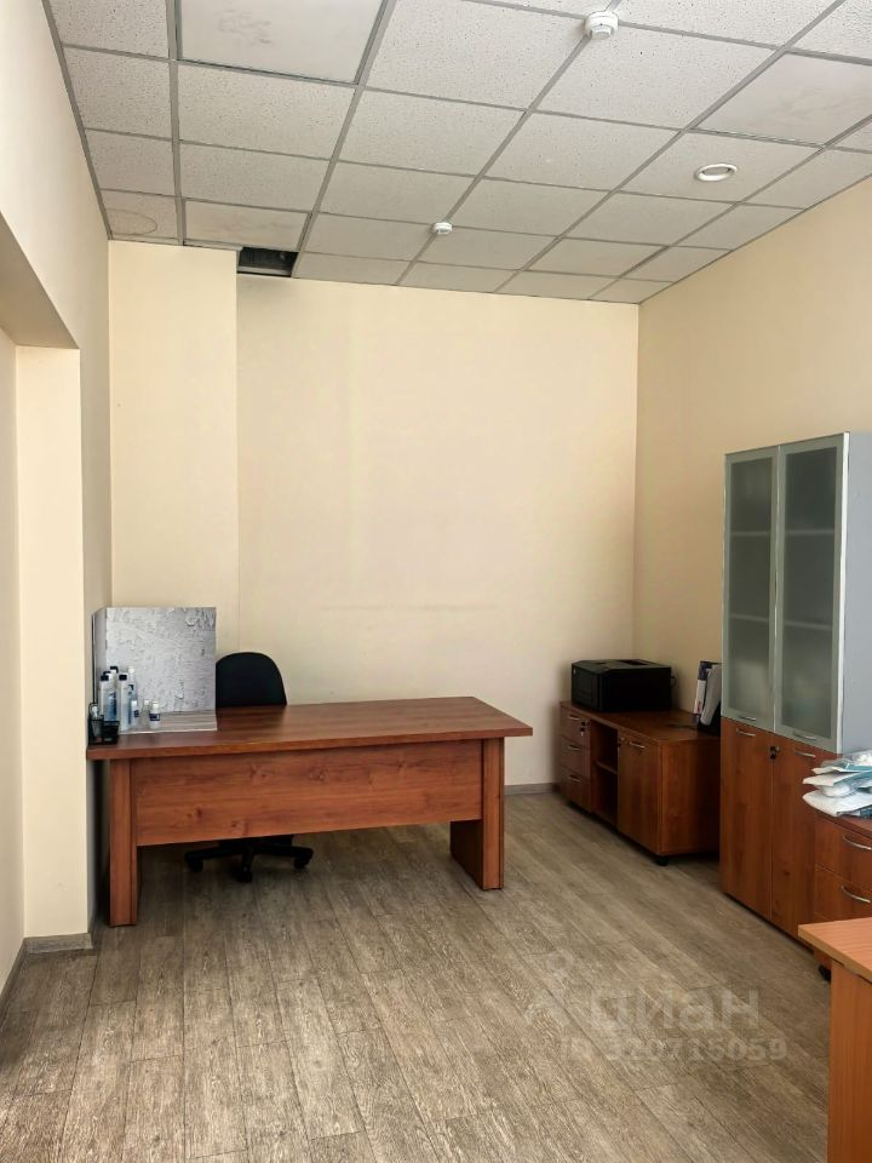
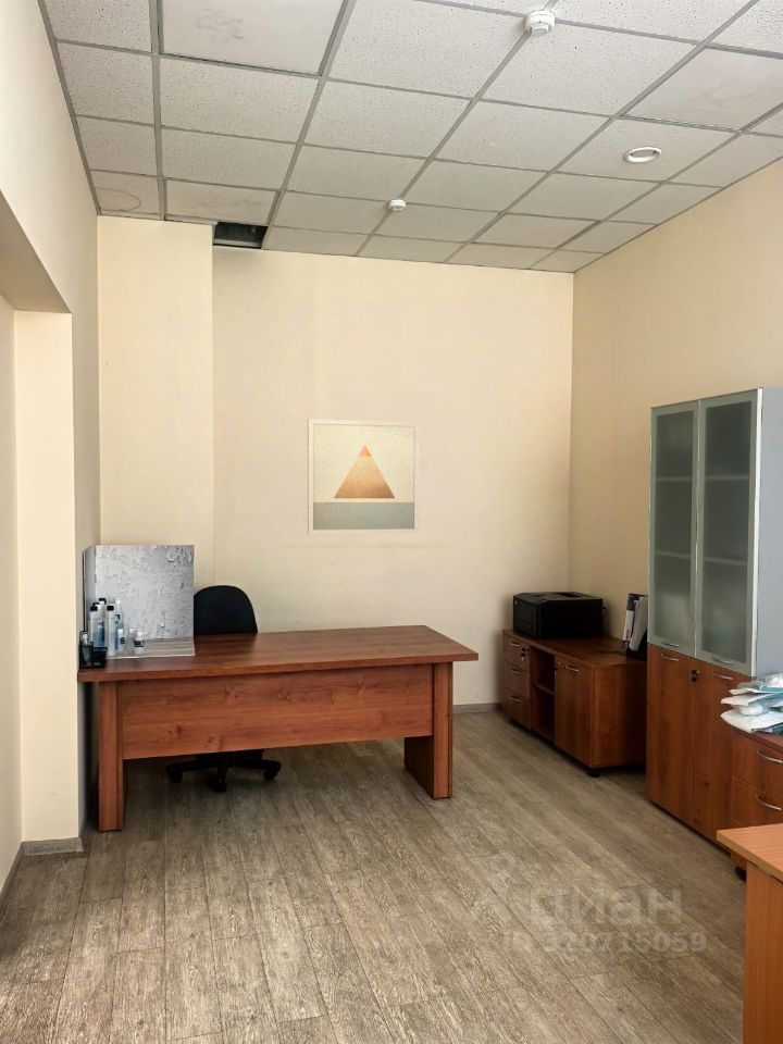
+ wall art [307,419,420,536]
